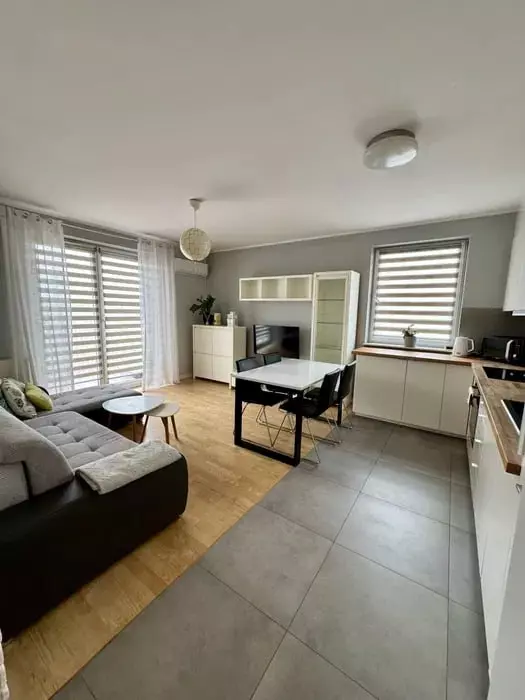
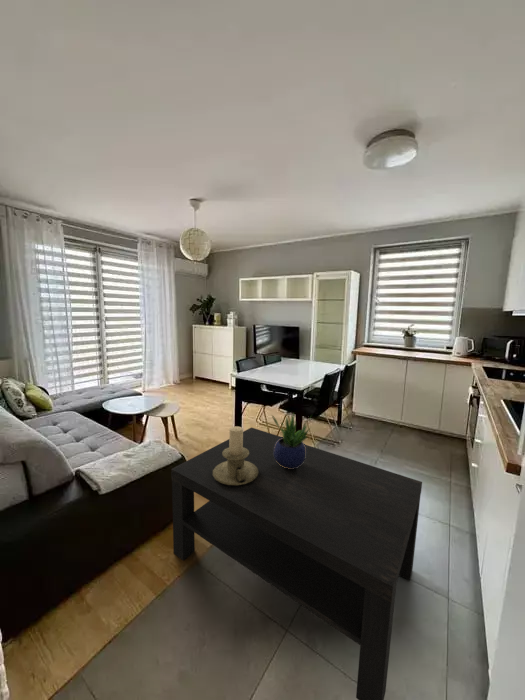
+ potted plant [270,413,313,469]
+ coffee table [170,426,423,700]
+ candle holder [213,425,259,485]
